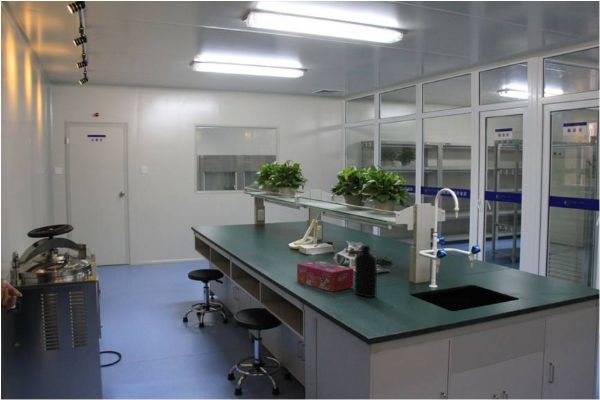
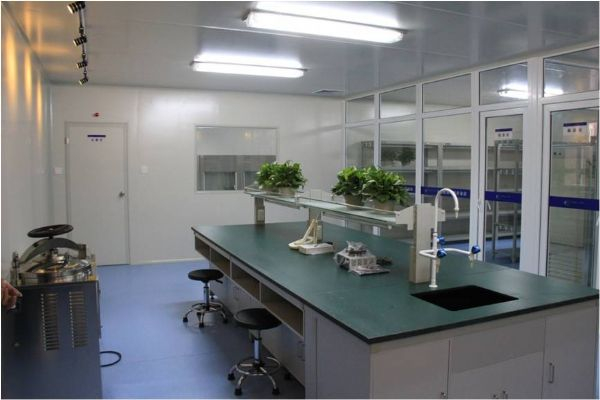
- bottle [354,244,378,298]
- tissue box [296,260,354,292]
